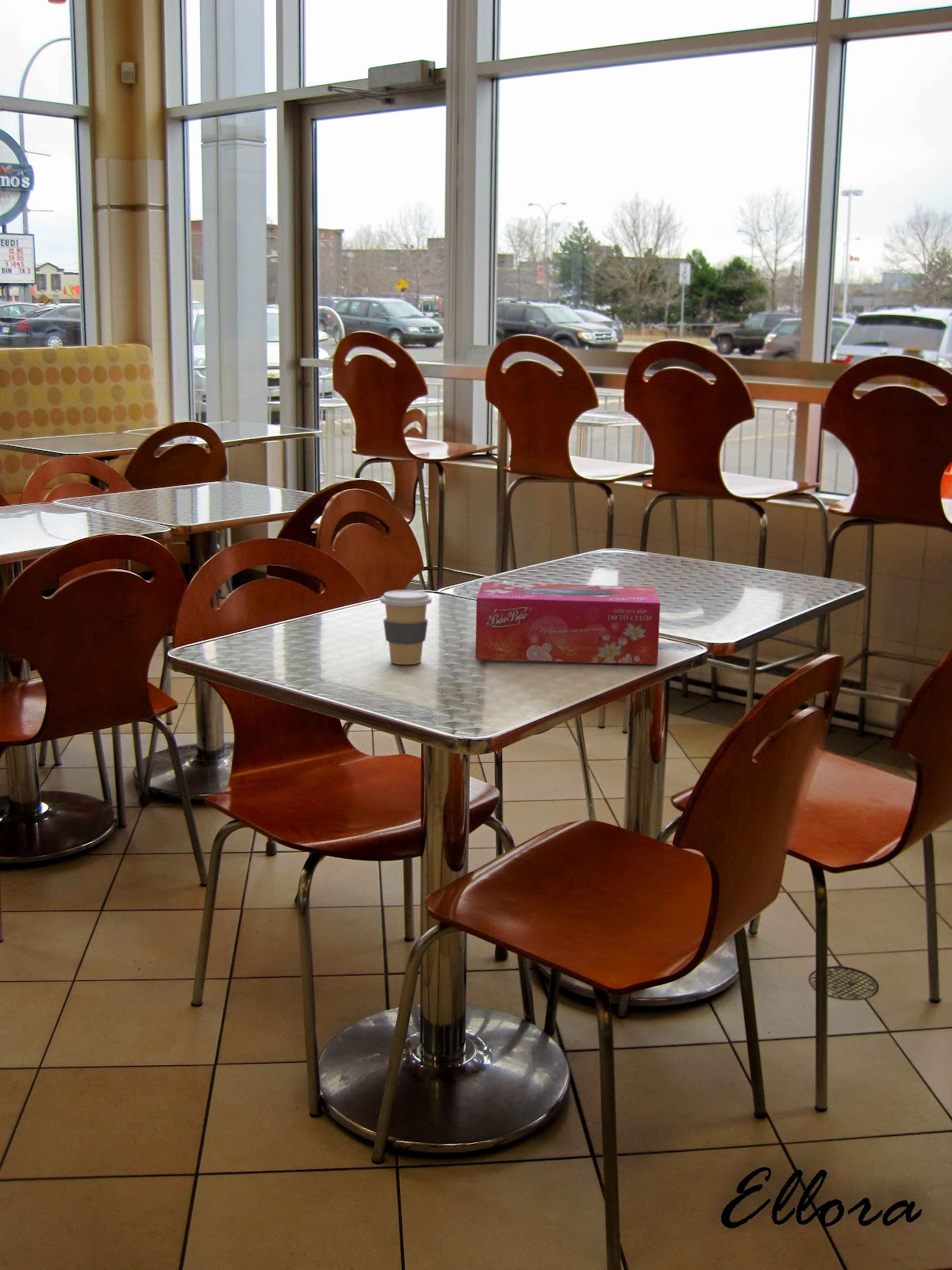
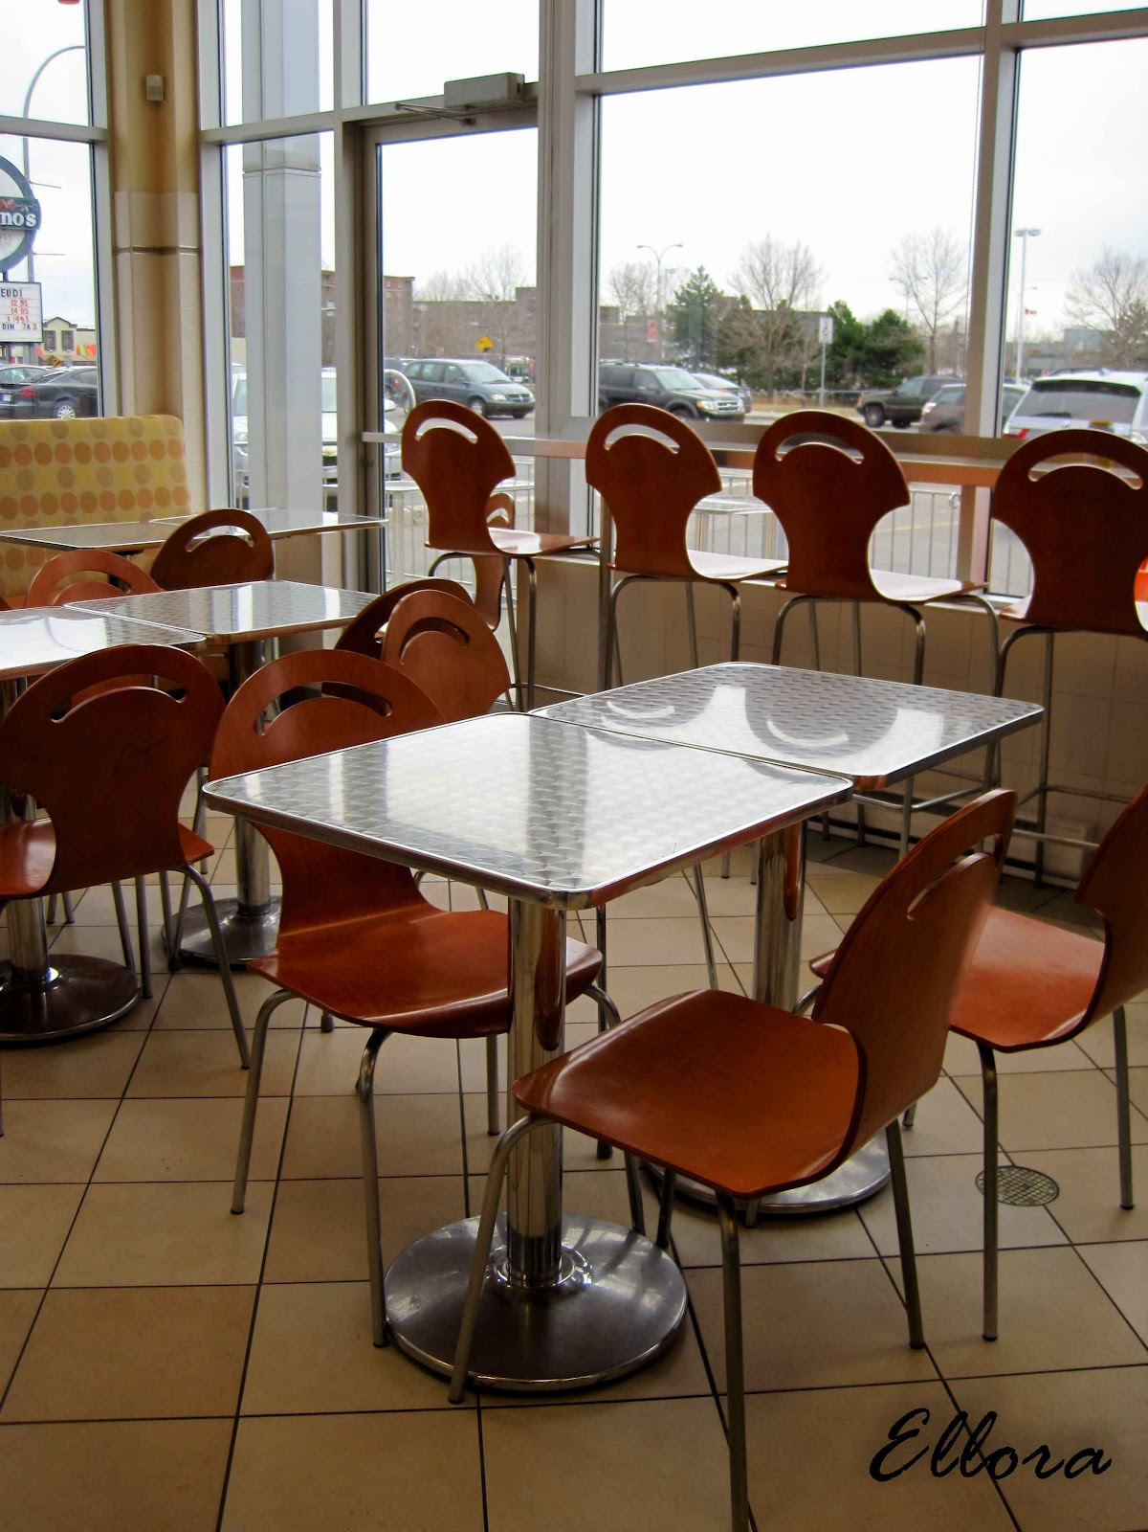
- tissue box [475,582,661,665]
- coffee cup [379,589,432,665]
